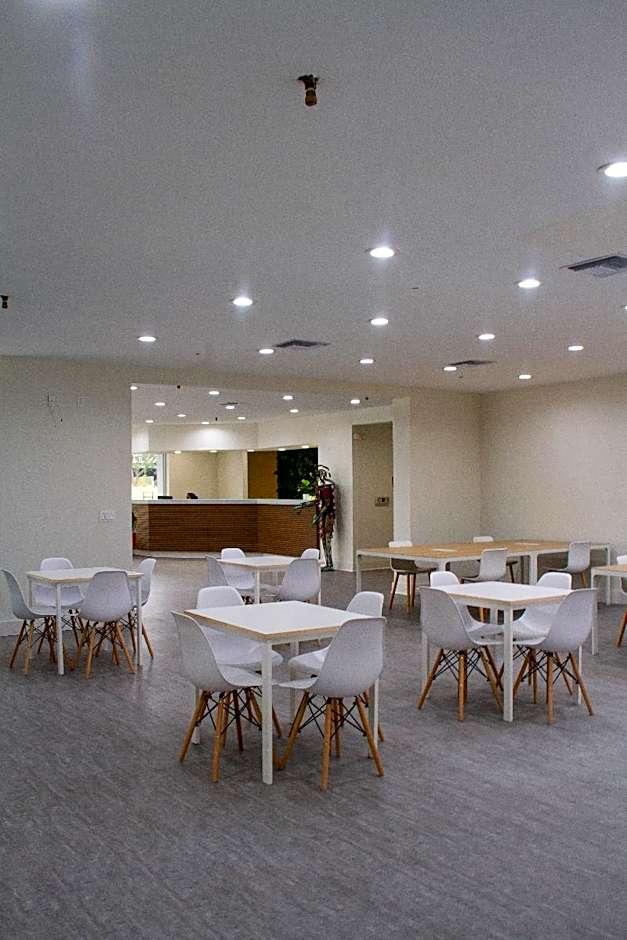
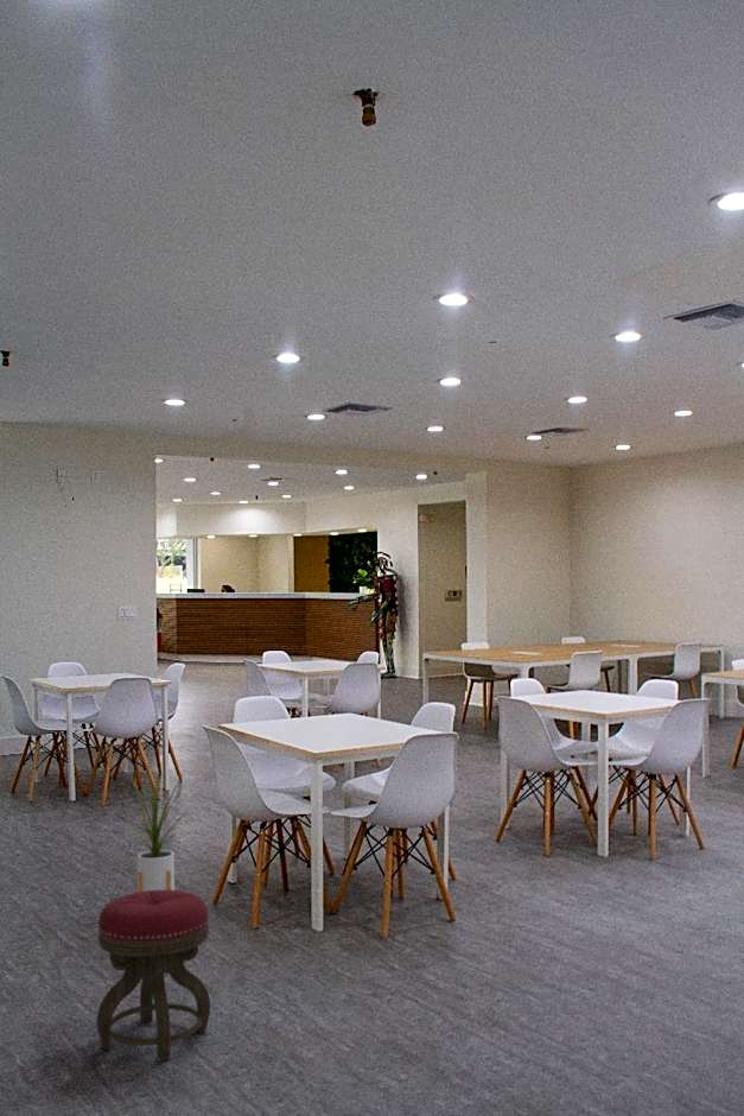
+ house plant [120,765,196,893]
+ stool [96,889,211,1060]
